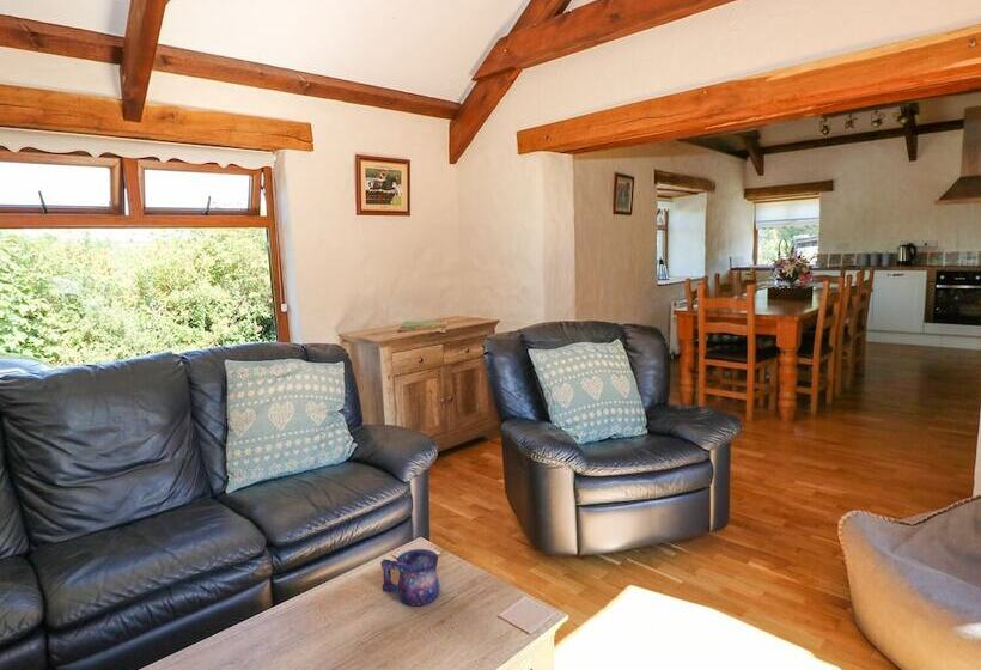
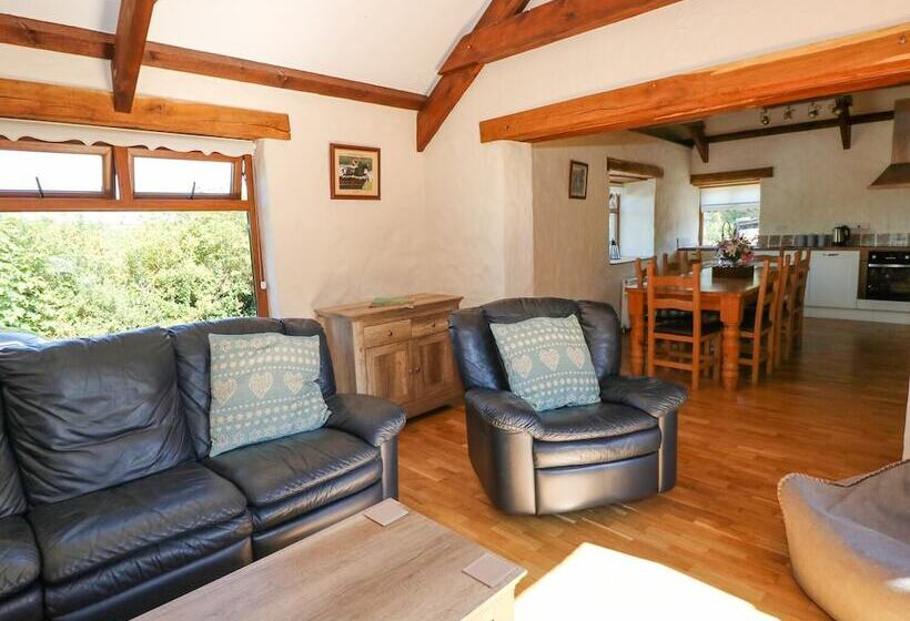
- mug [379,548,441,607]
